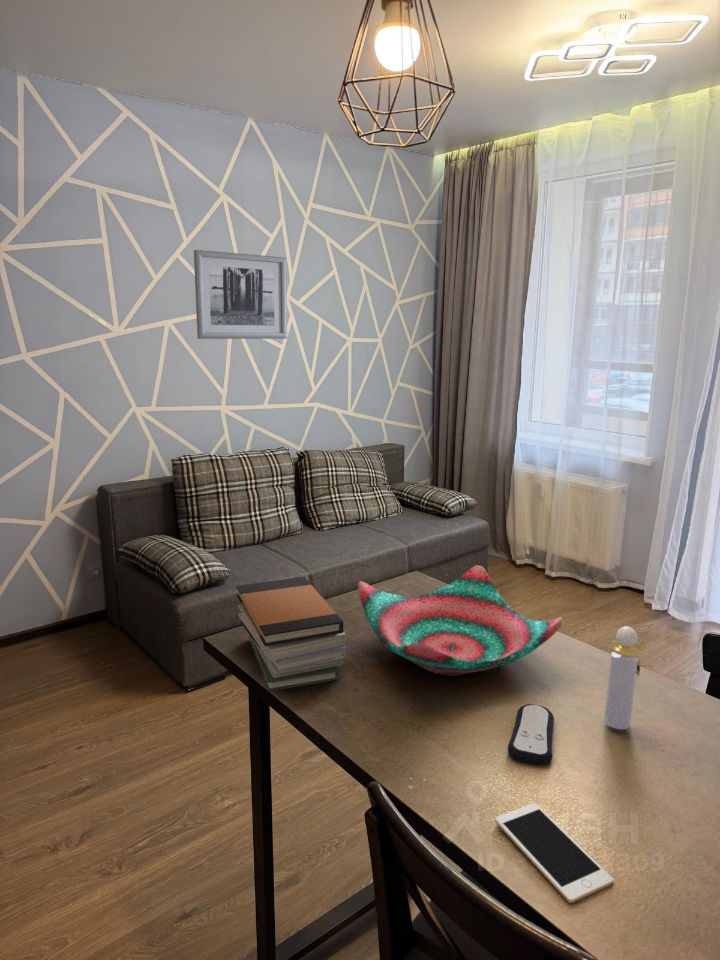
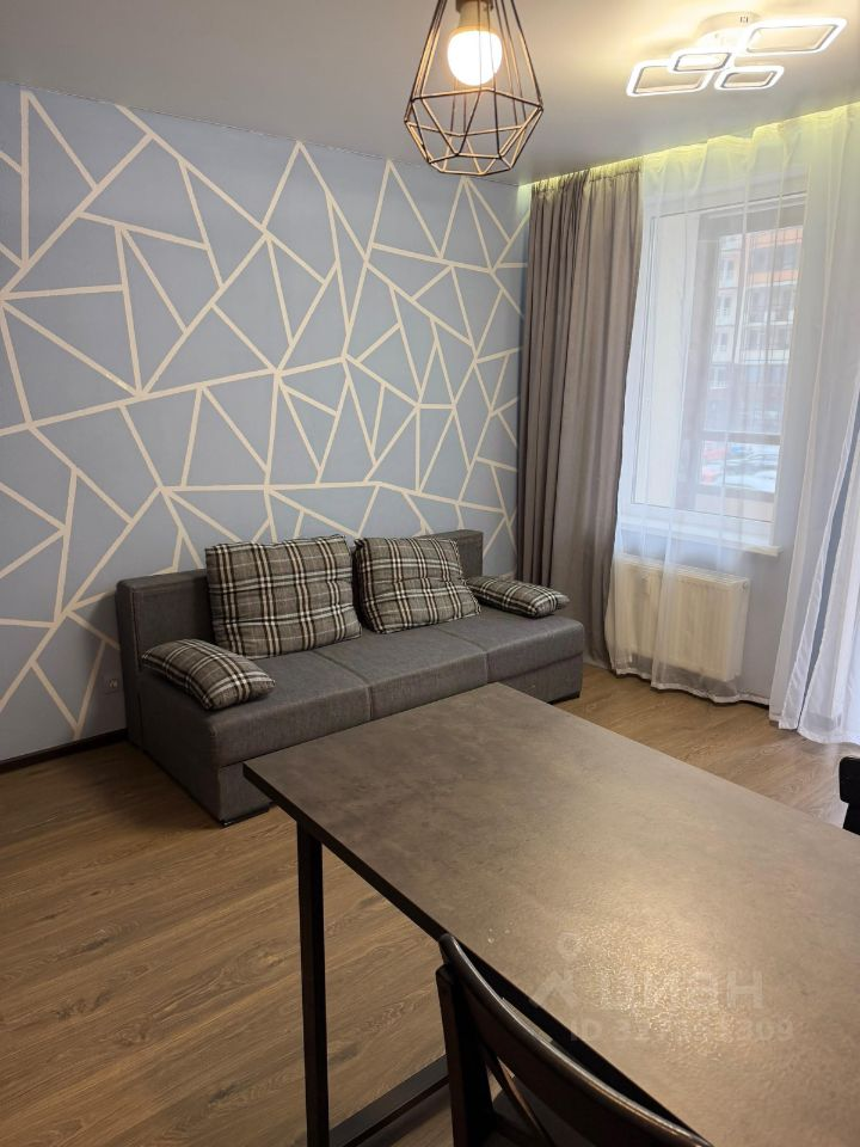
- decorative bowl [357,564,563,677]
- cell phone [494,802,614,904]
- book stack [235,576,347,692]
- perfume bottle [603,625,644,730]
- remote control [507,703,555,766]
- wall art [193,249,288,340]
